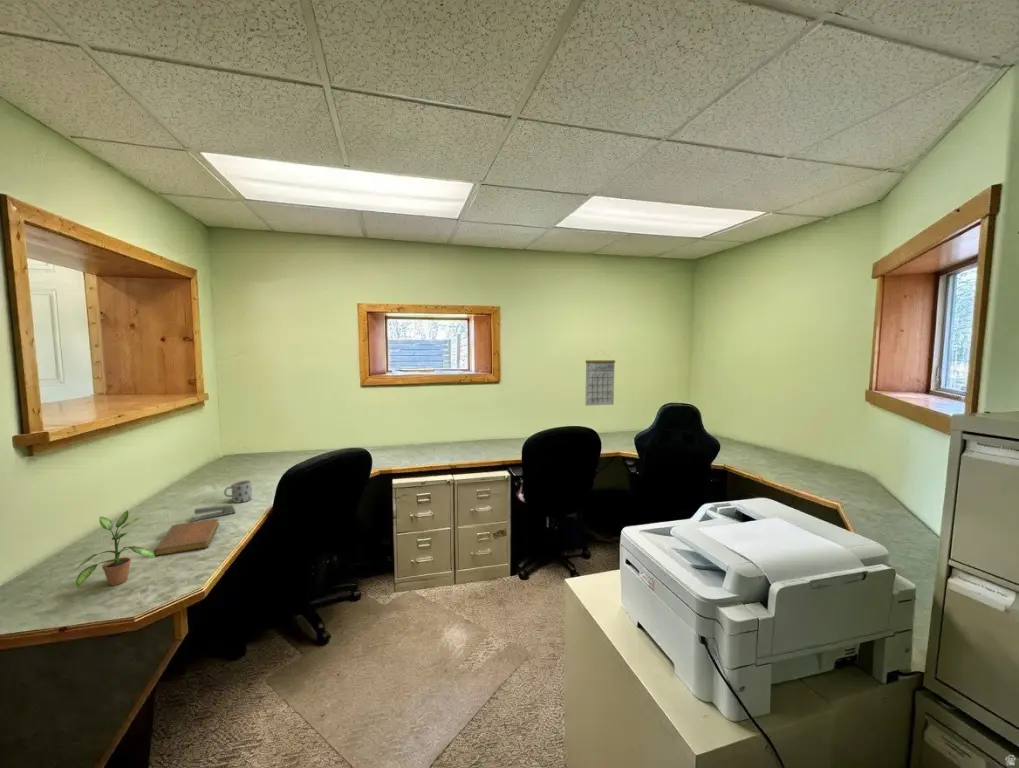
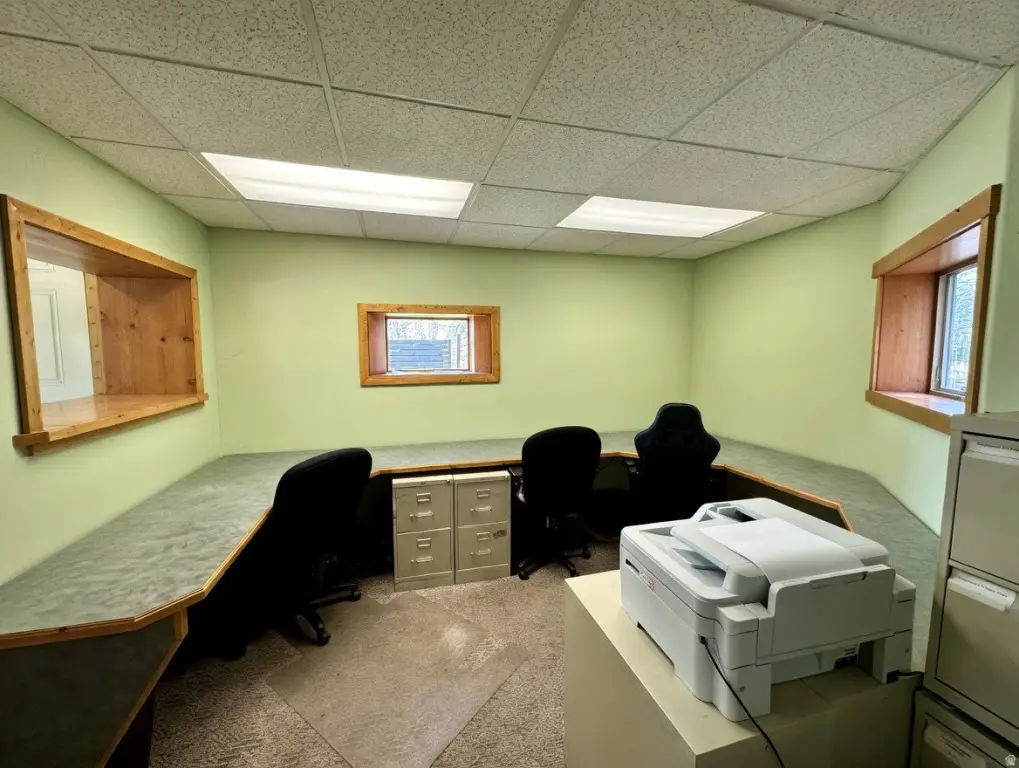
- notebook [153,518,220,557]
- potted plant [72,509,157,588]
- stapler [189,504,236,522]
- calendar [584,350,616,407]
- mug [223,479,253,504]
